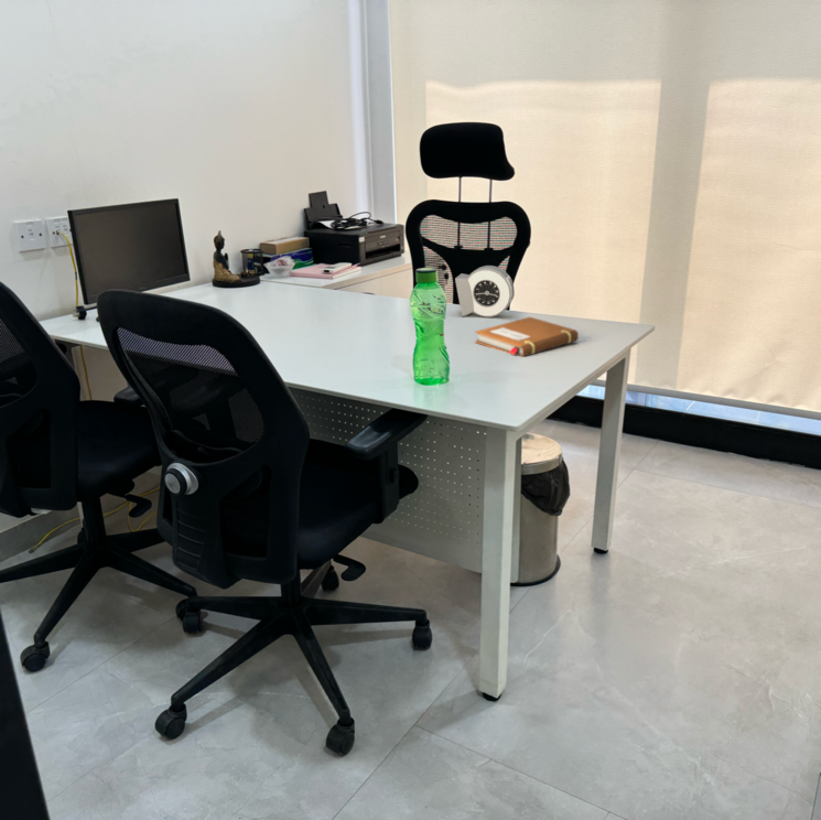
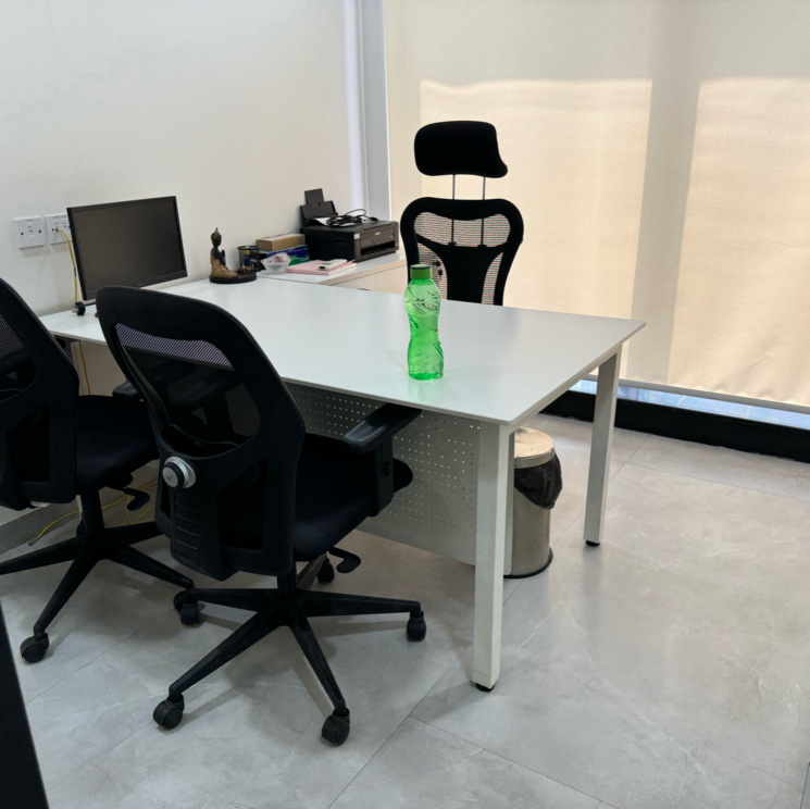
- alarm clock [454,265,516,319]
- notebook [474,316,580,358]
